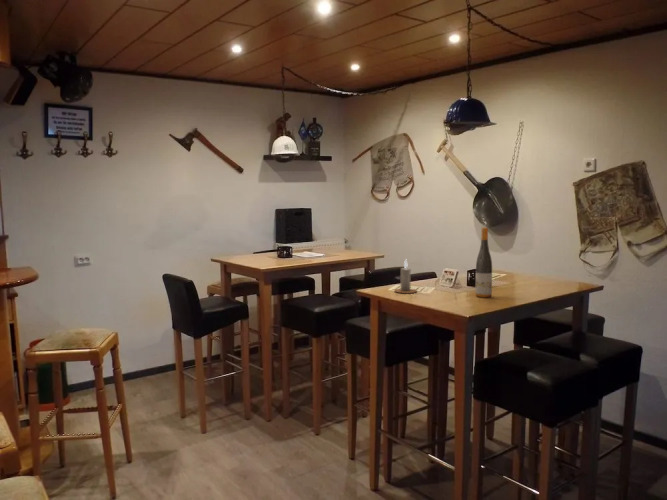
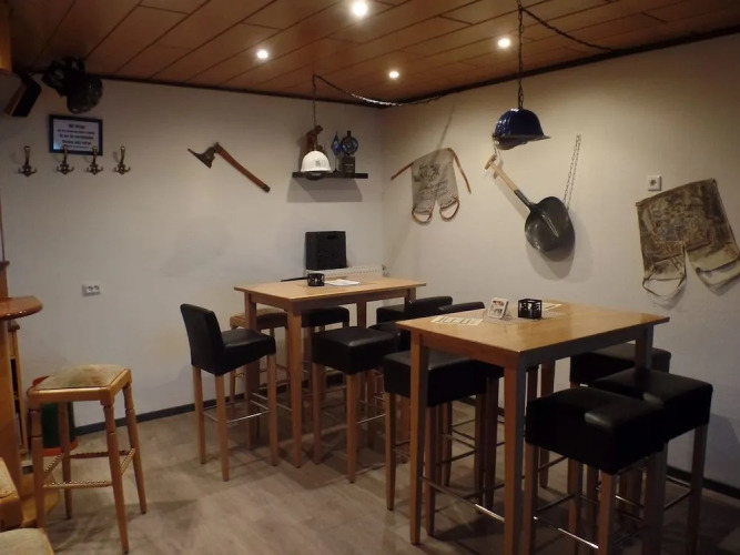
- wine bottle [474,226,493,298]
- candle [393,258,418,294]
